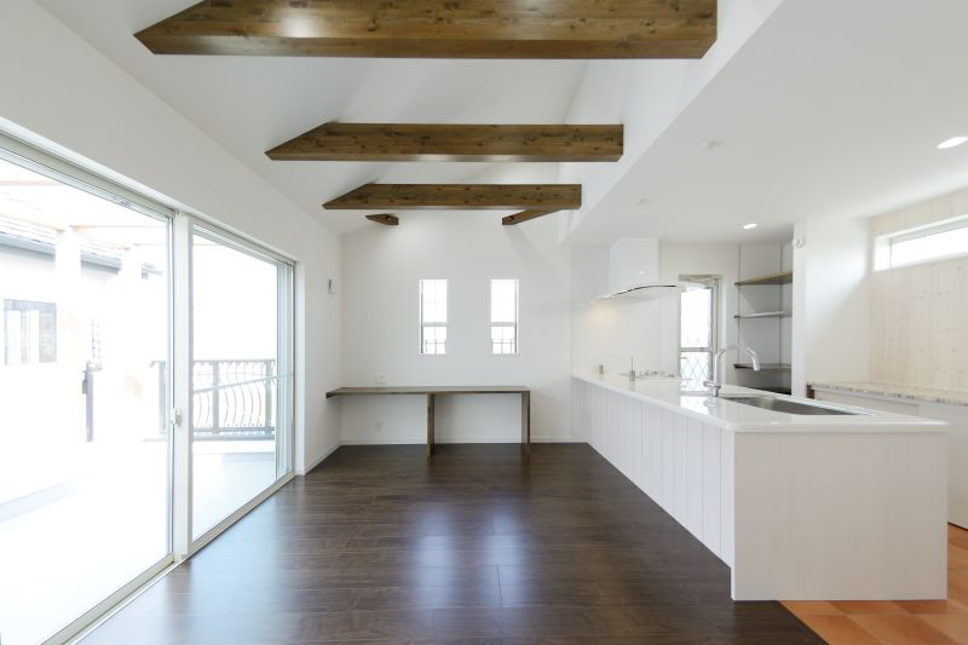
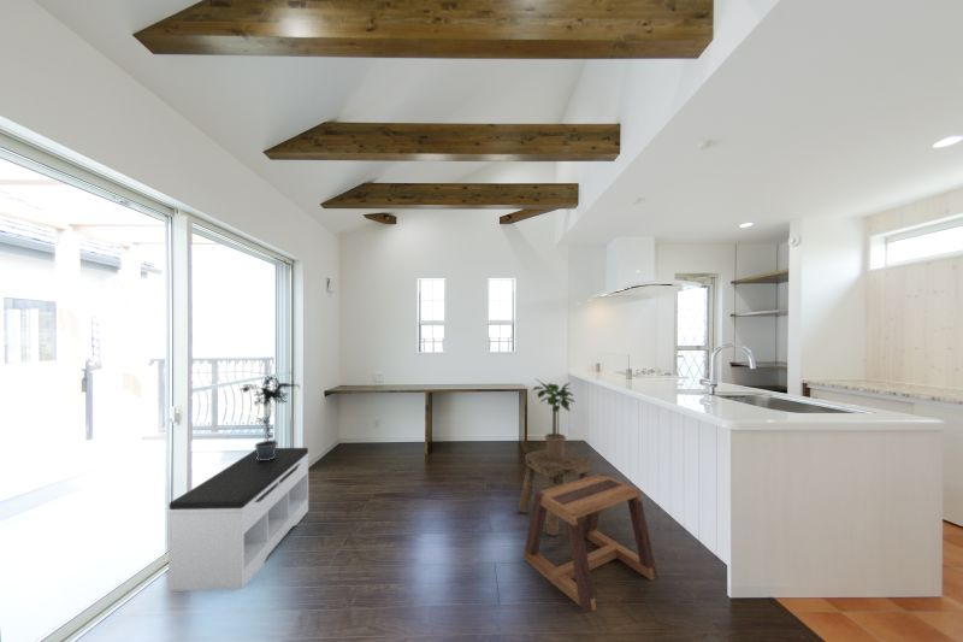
+ potted plant [240,372,301,460]
+ stool [522,472,658,614]
+ stool [518,448,591,537]
+ potted plant [532,378,577,460]
+ bench [167,447,311,593]
